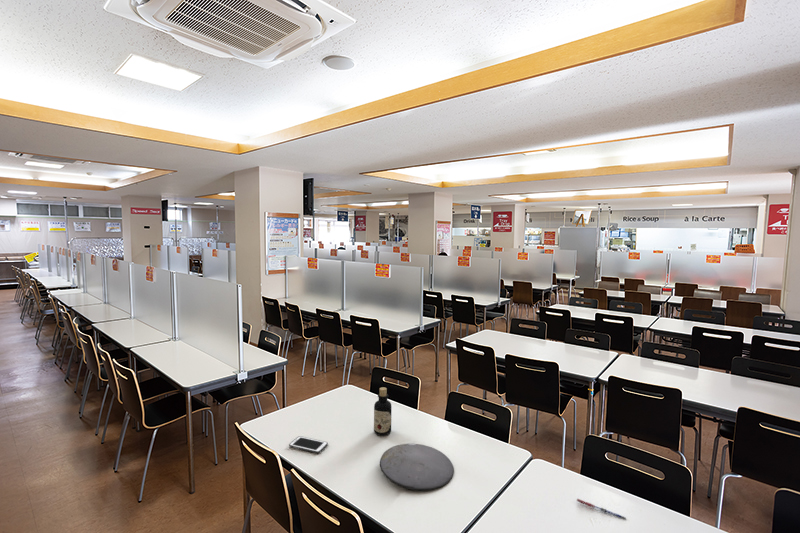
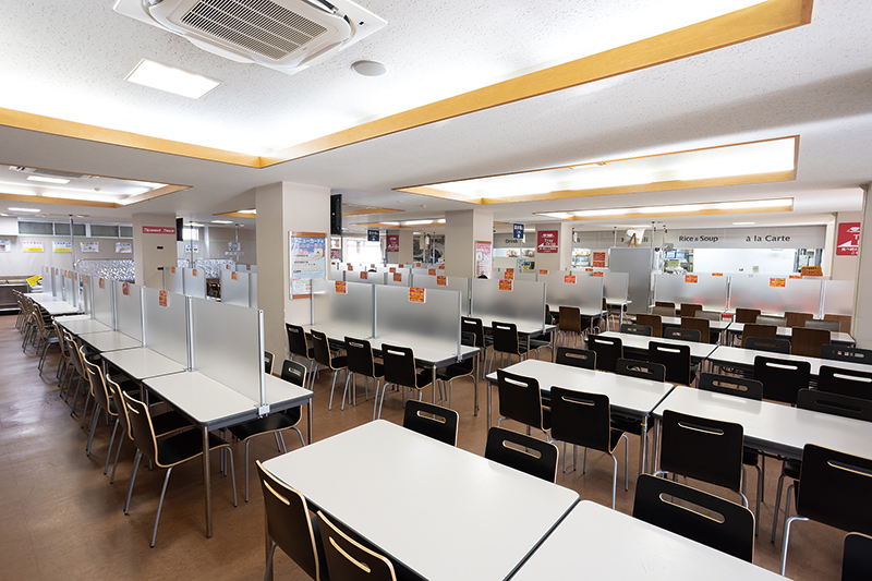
- bottle [373,386,393,437]
- plate [379,443,455,492]
- pen [576,498,627,520]
- cell phone [288,435,329,454]
